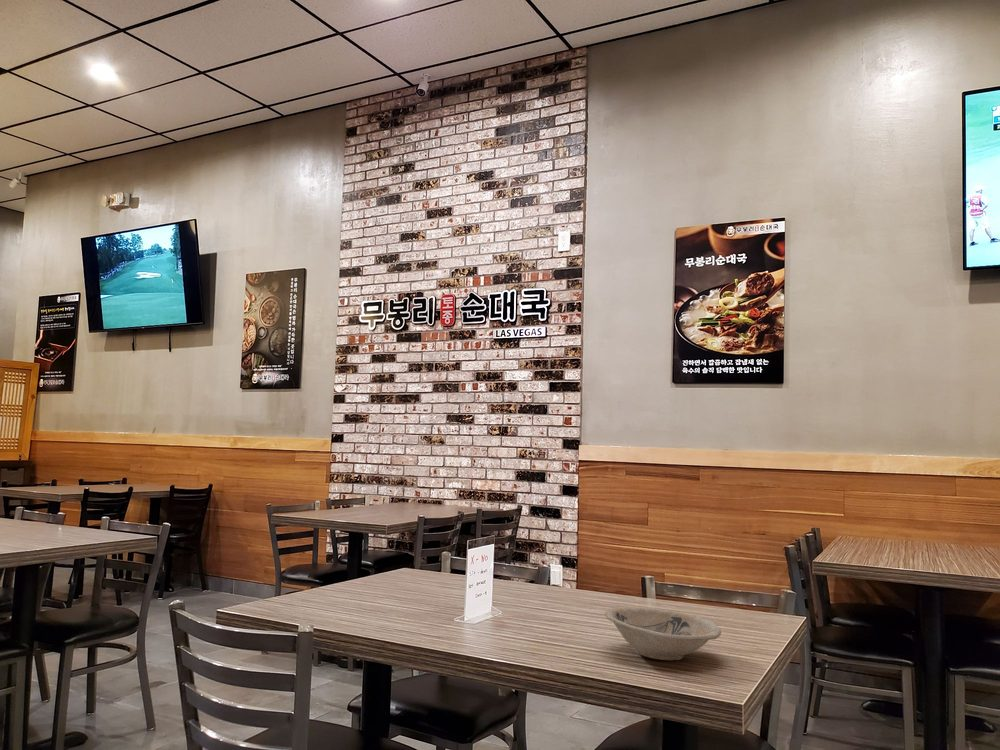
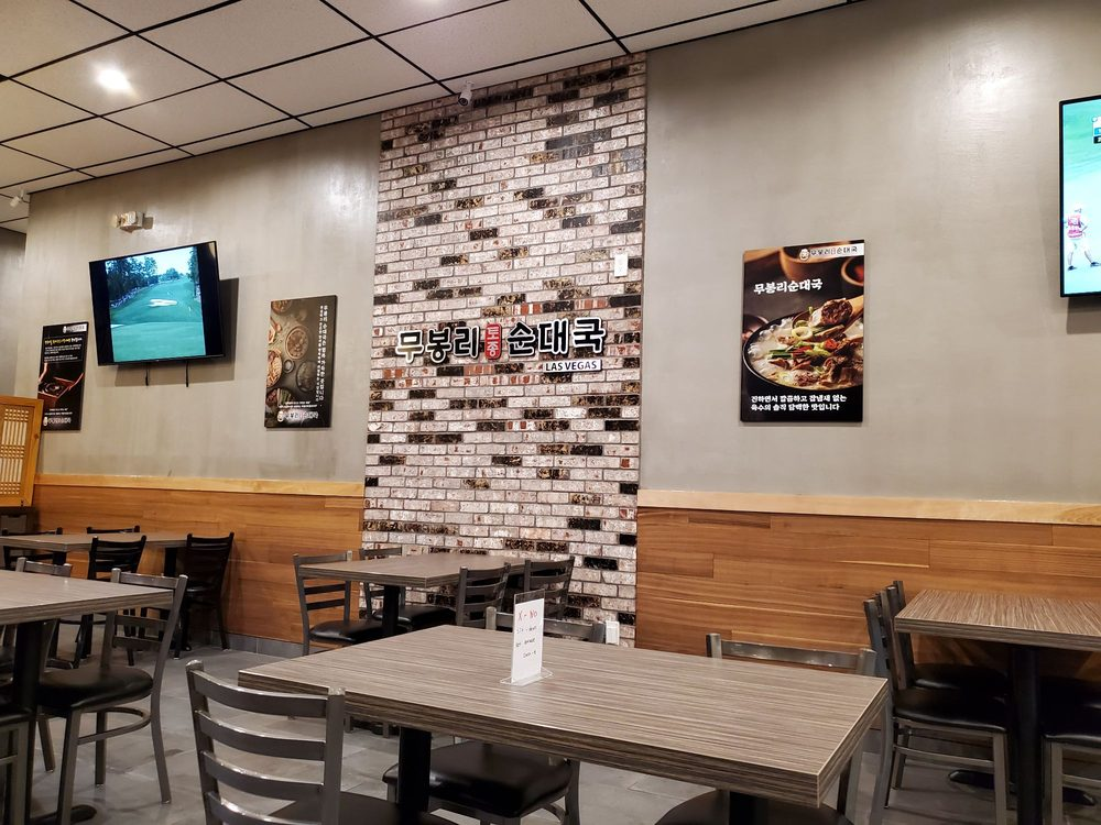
- bowl [604,606,722,661]
